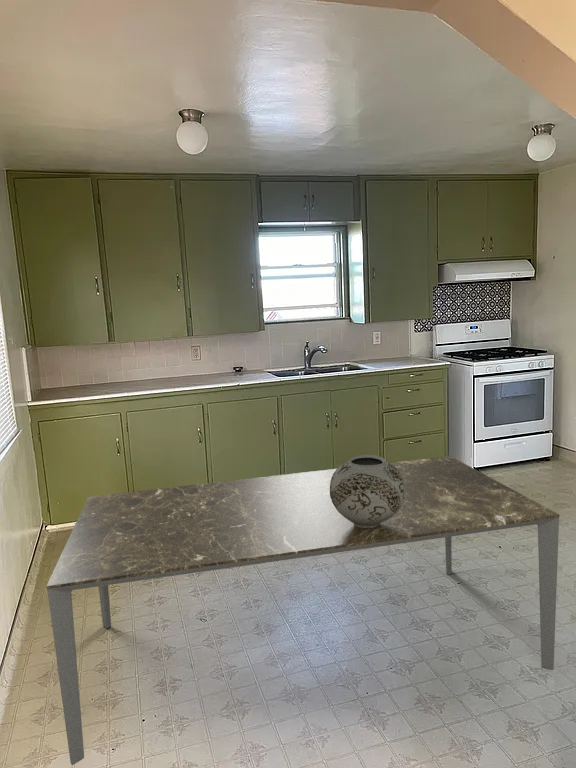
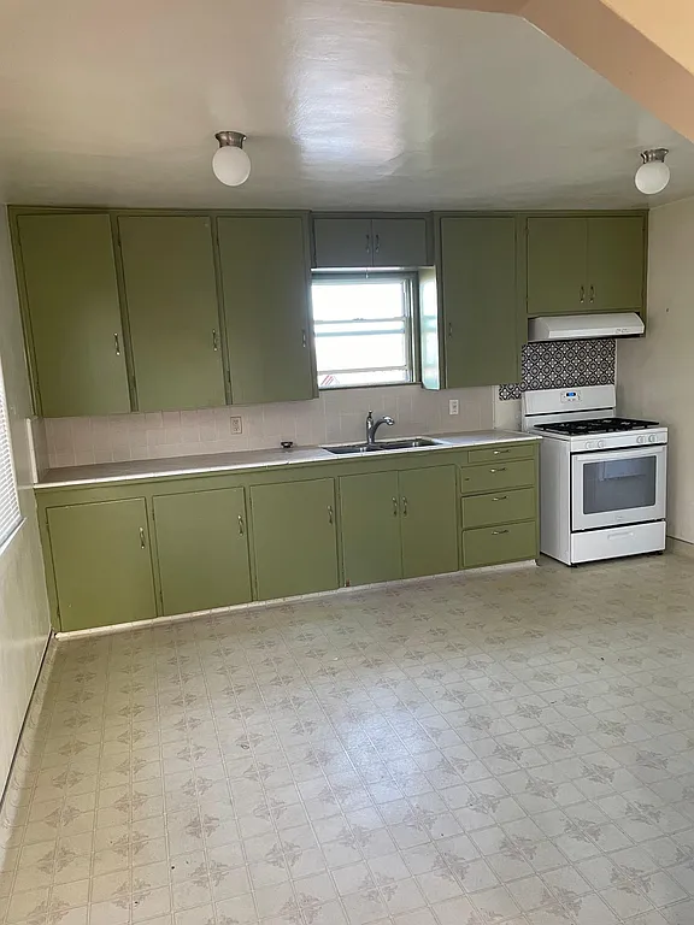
- dining table [46,455,561,766]
- vase [329,454,405,529]
